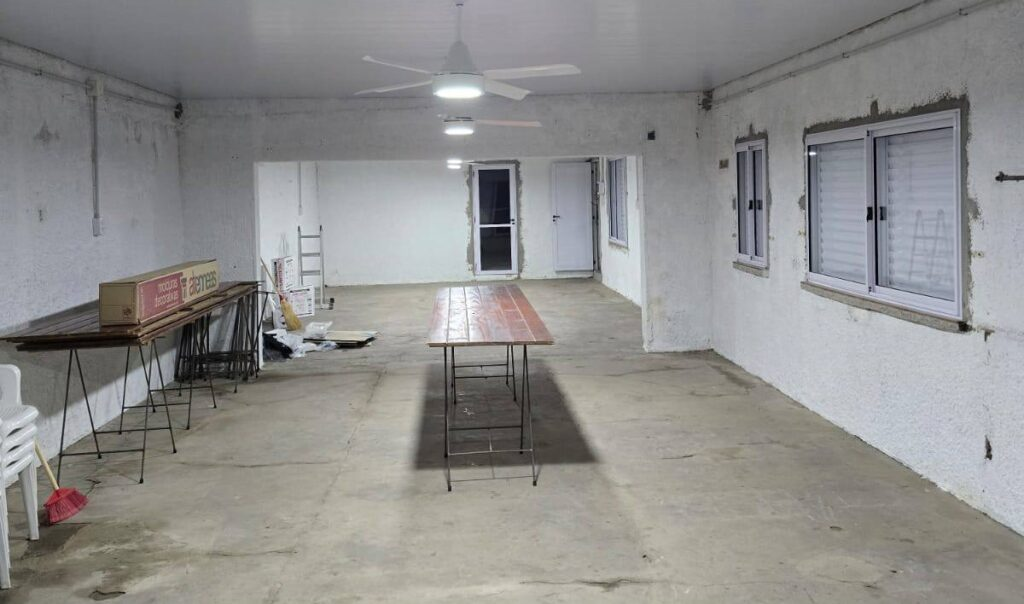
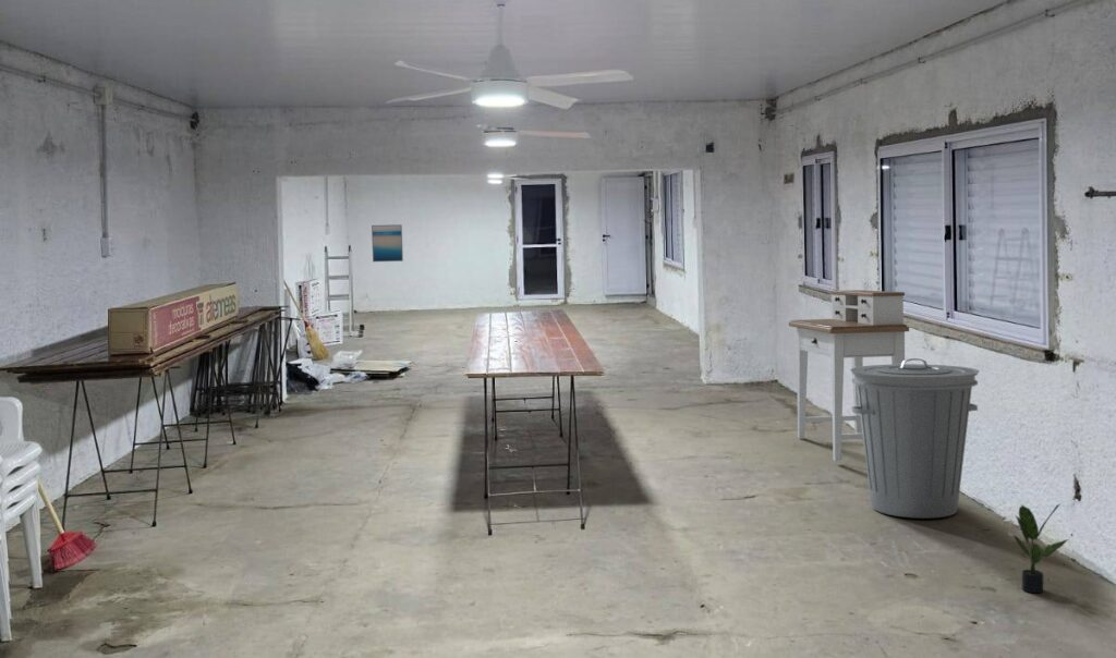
+ potted plant [1011,503,1069,594]
+ trash can [849,357,980,520]
+ wall art [371,223,404,263]
+ desk [788,289,910,463]
